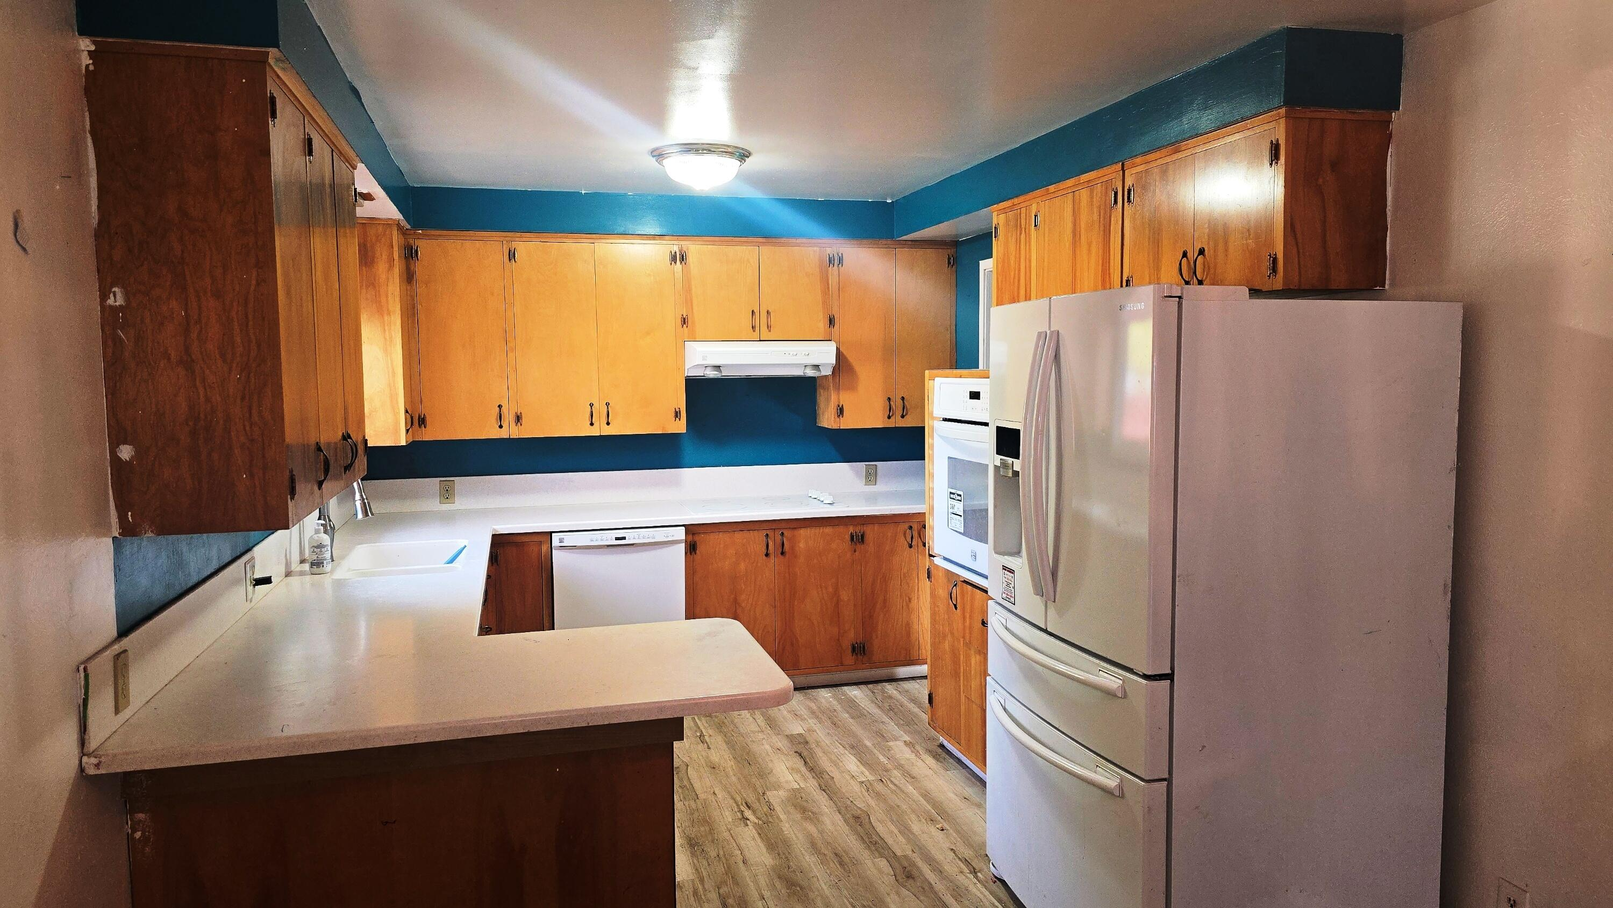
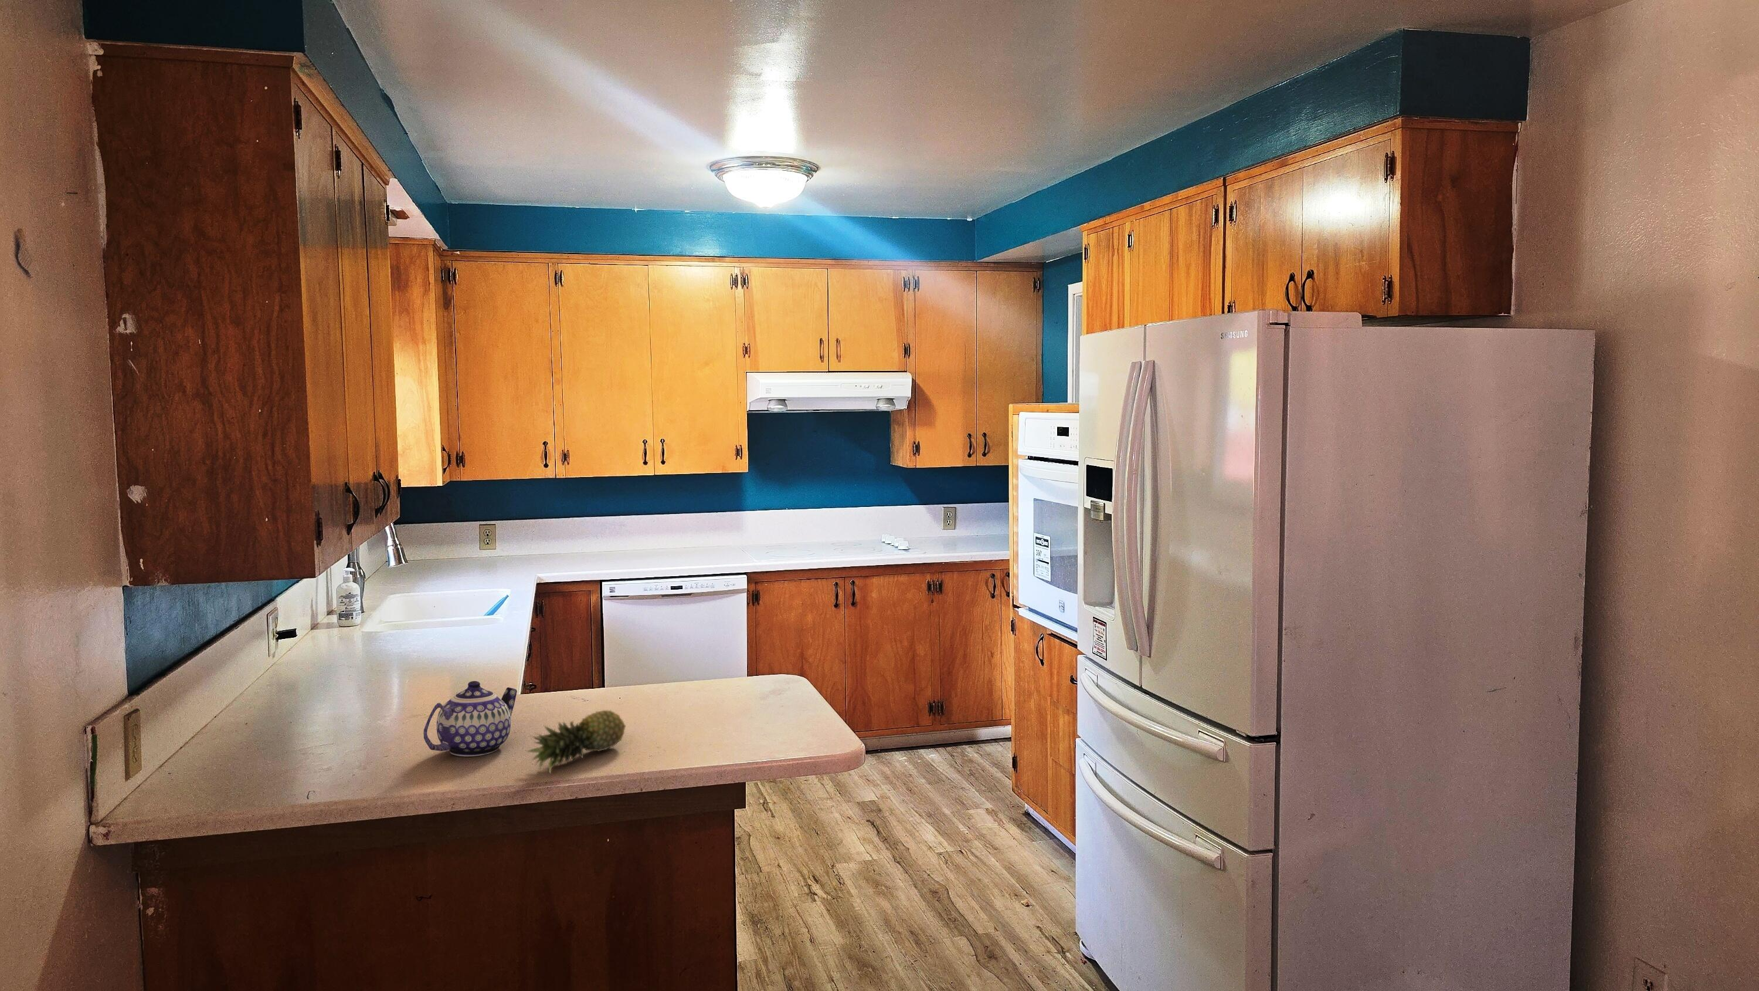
+ teapot [423,680,518,757]
+ fruit [526,709,627,775]
